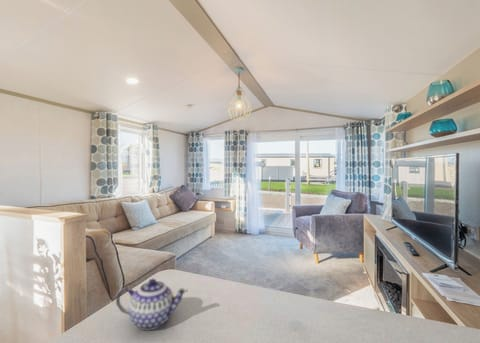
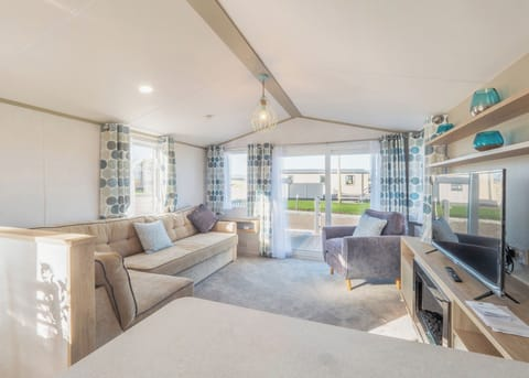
- teapot [115,278,189,332]
